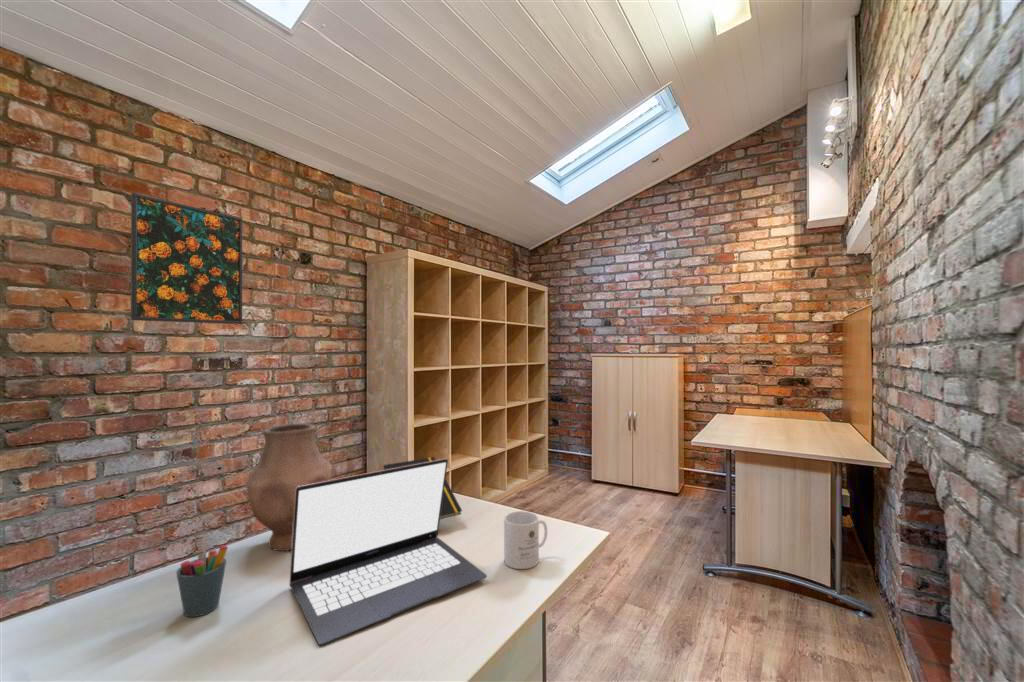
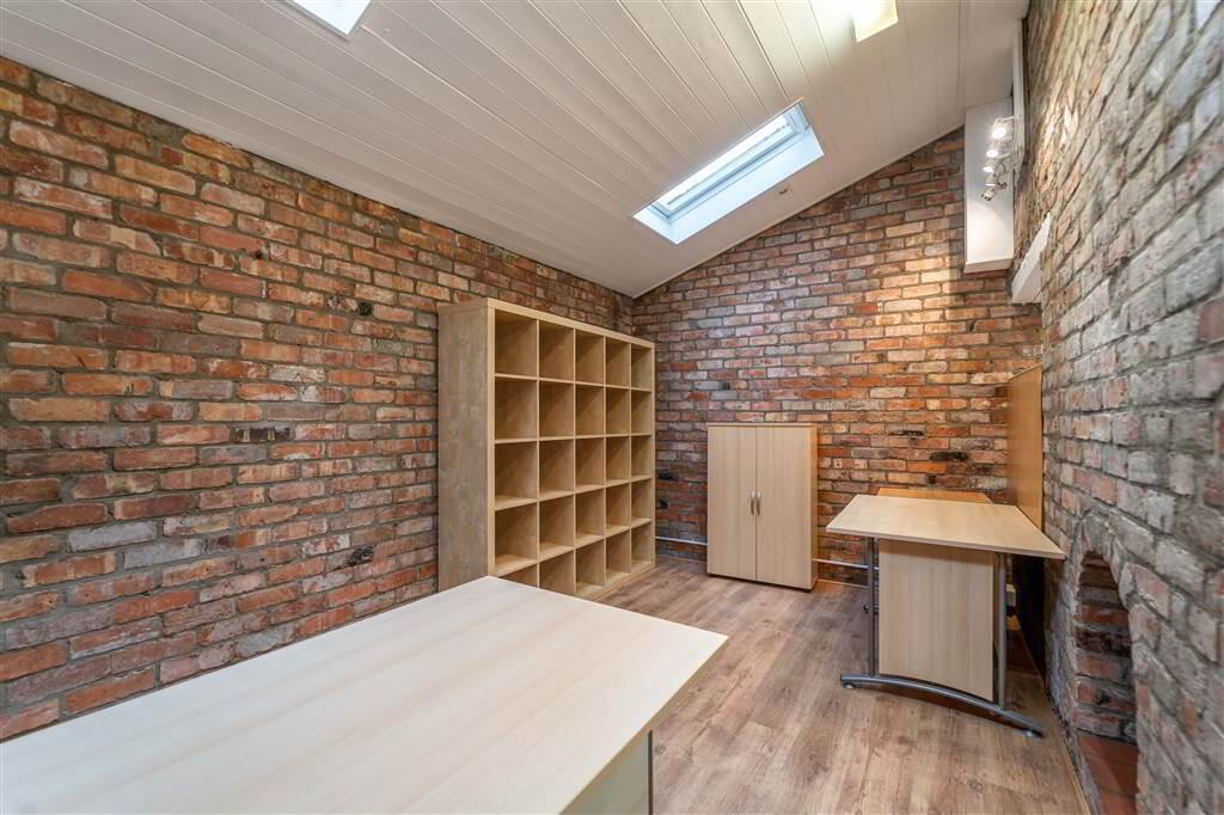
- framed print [130,192,243,325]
- pen holder [175,534,229,618]
- mug [503,510,548,570]
- vase [245,422,334,552]
- laptop [289,458,488,646]
- notepad [382,456,463,520]
